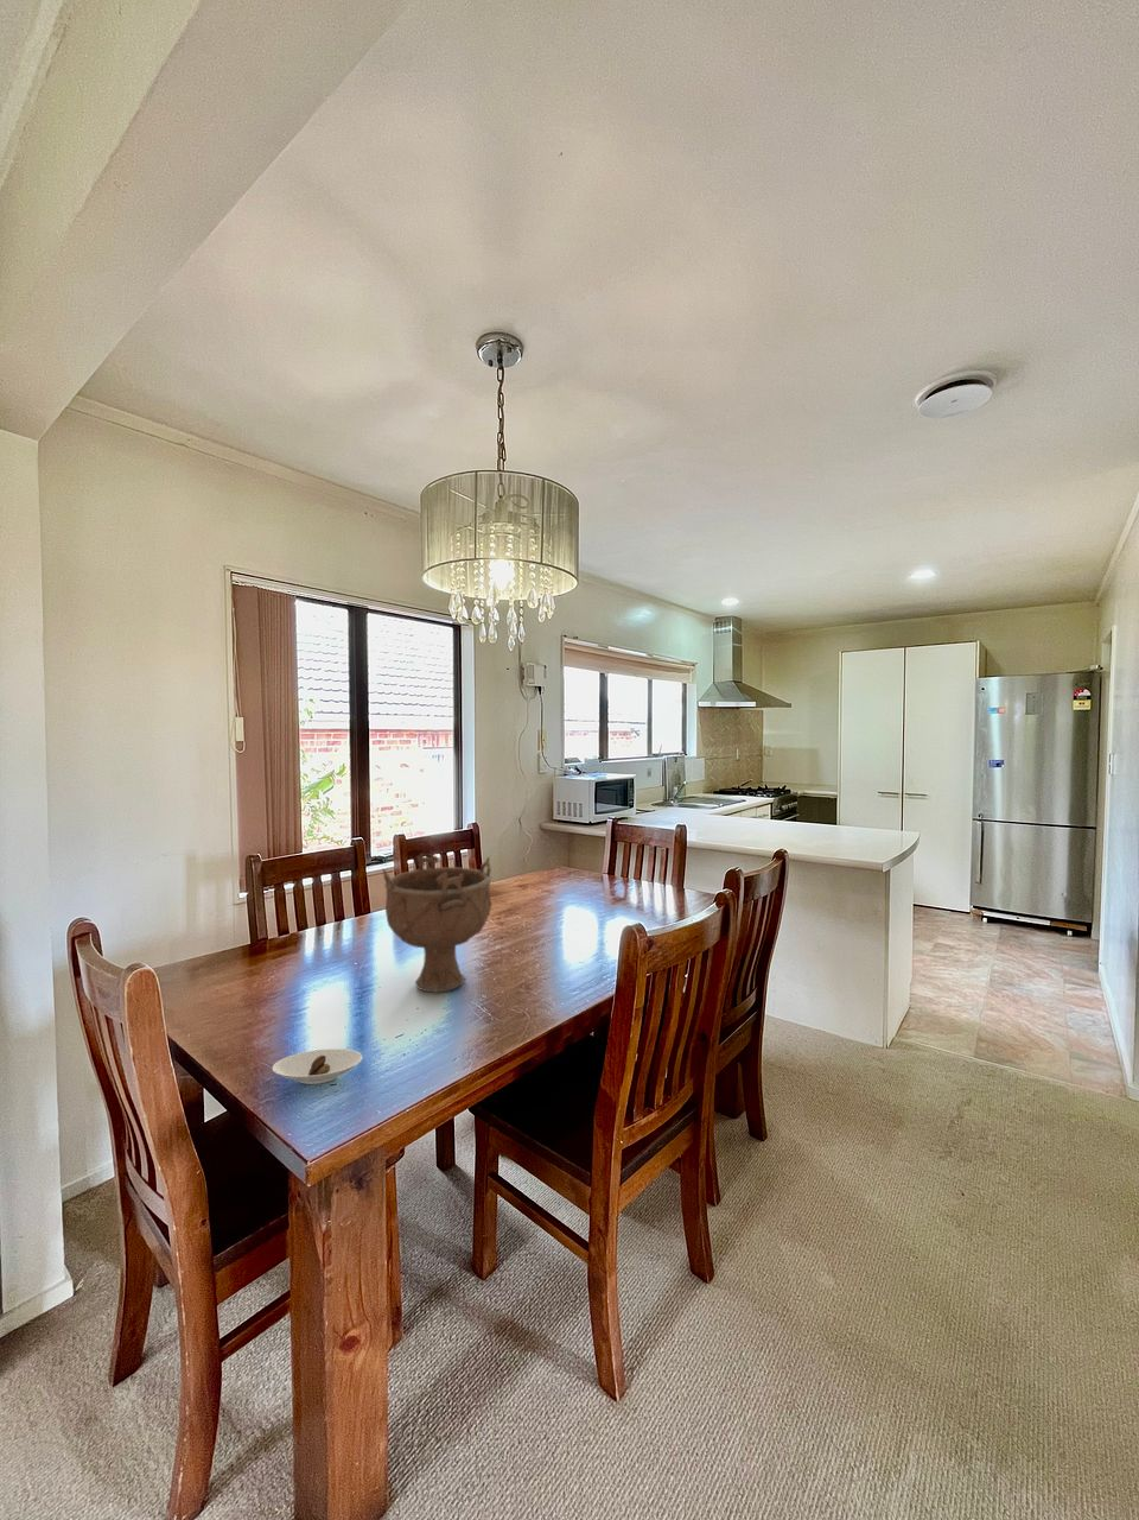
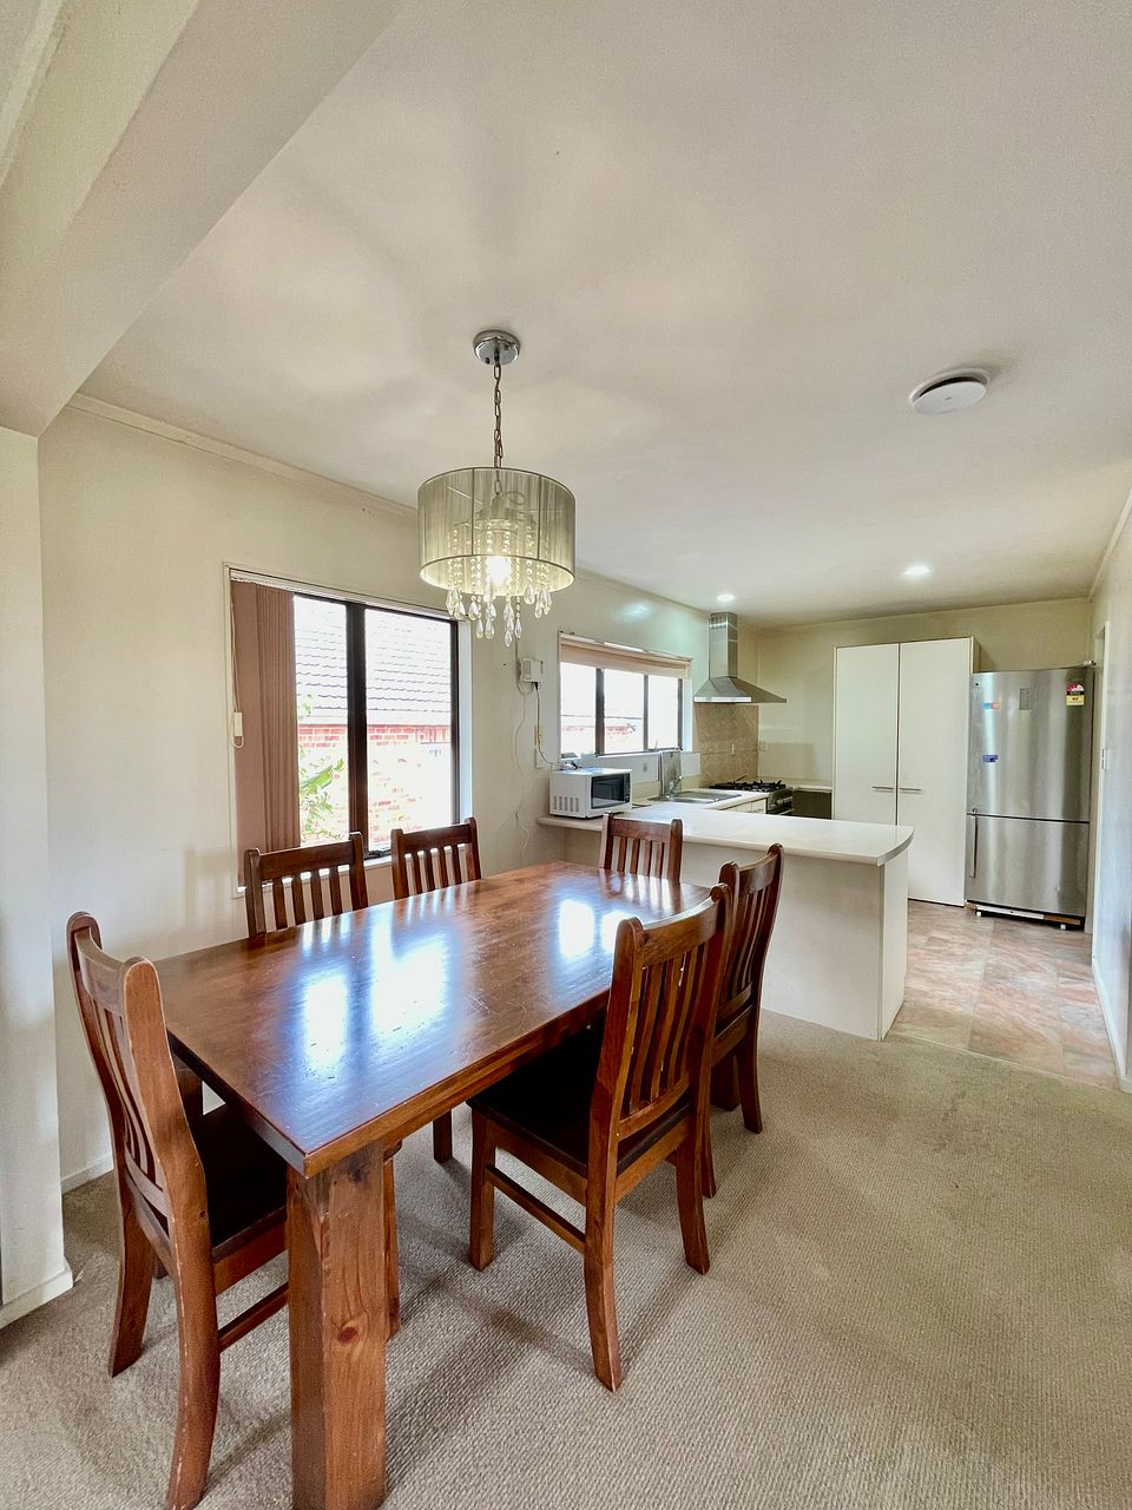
- decorative bowl [382,852,493,992]
- saucer [272,1047,364,1086]
